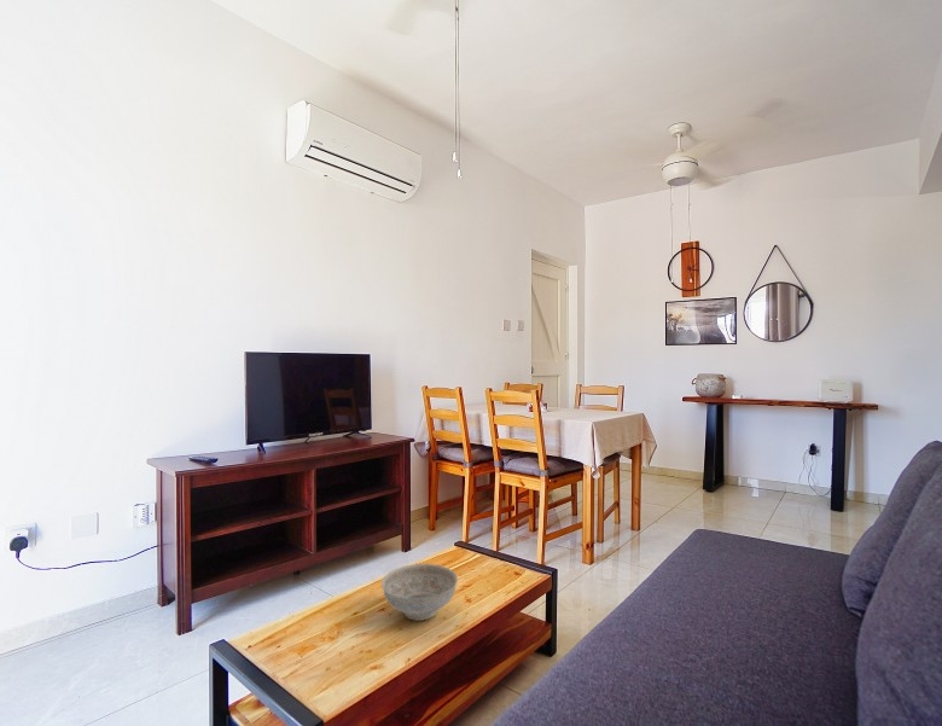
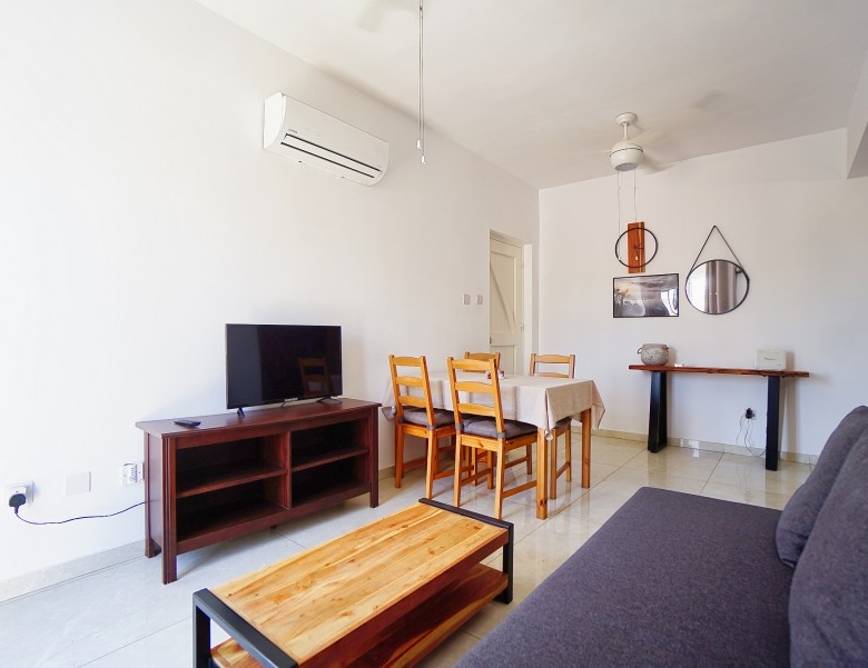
- decorative bowl [380,563,459,622]
